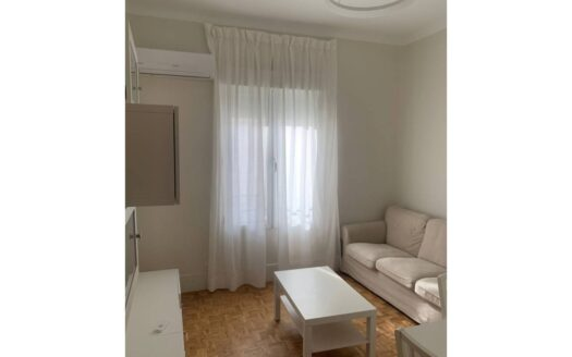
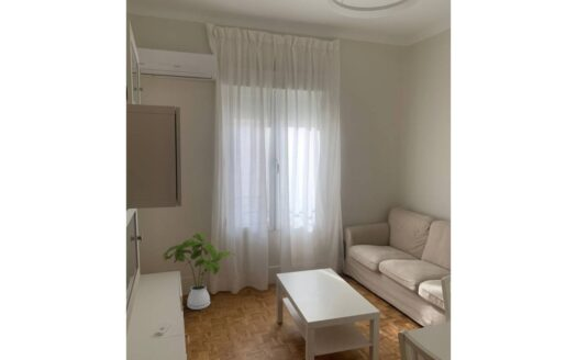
+ house plant [162,233,235,311]
